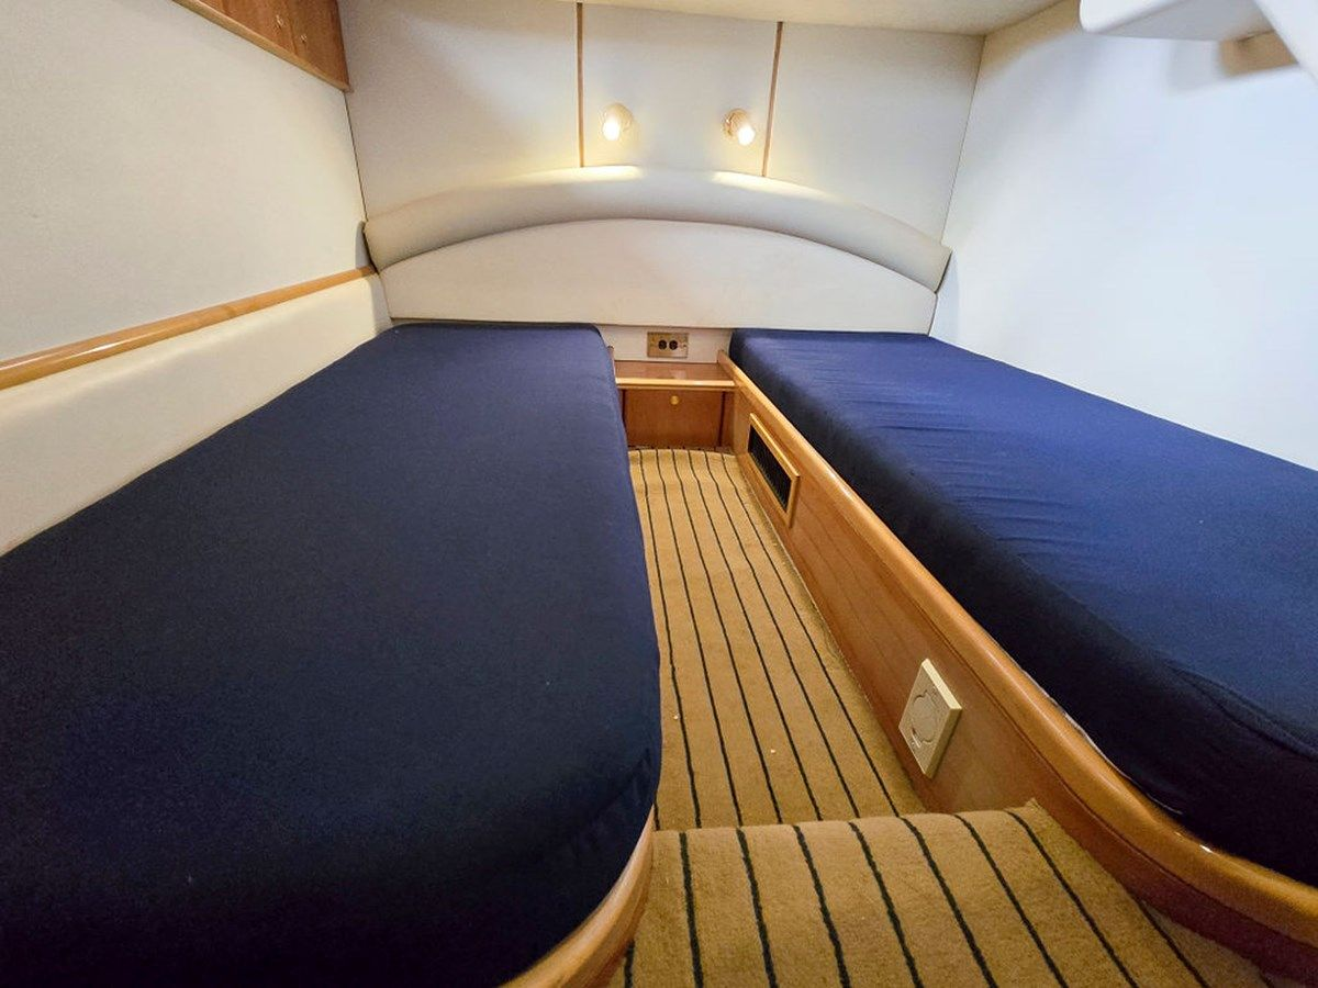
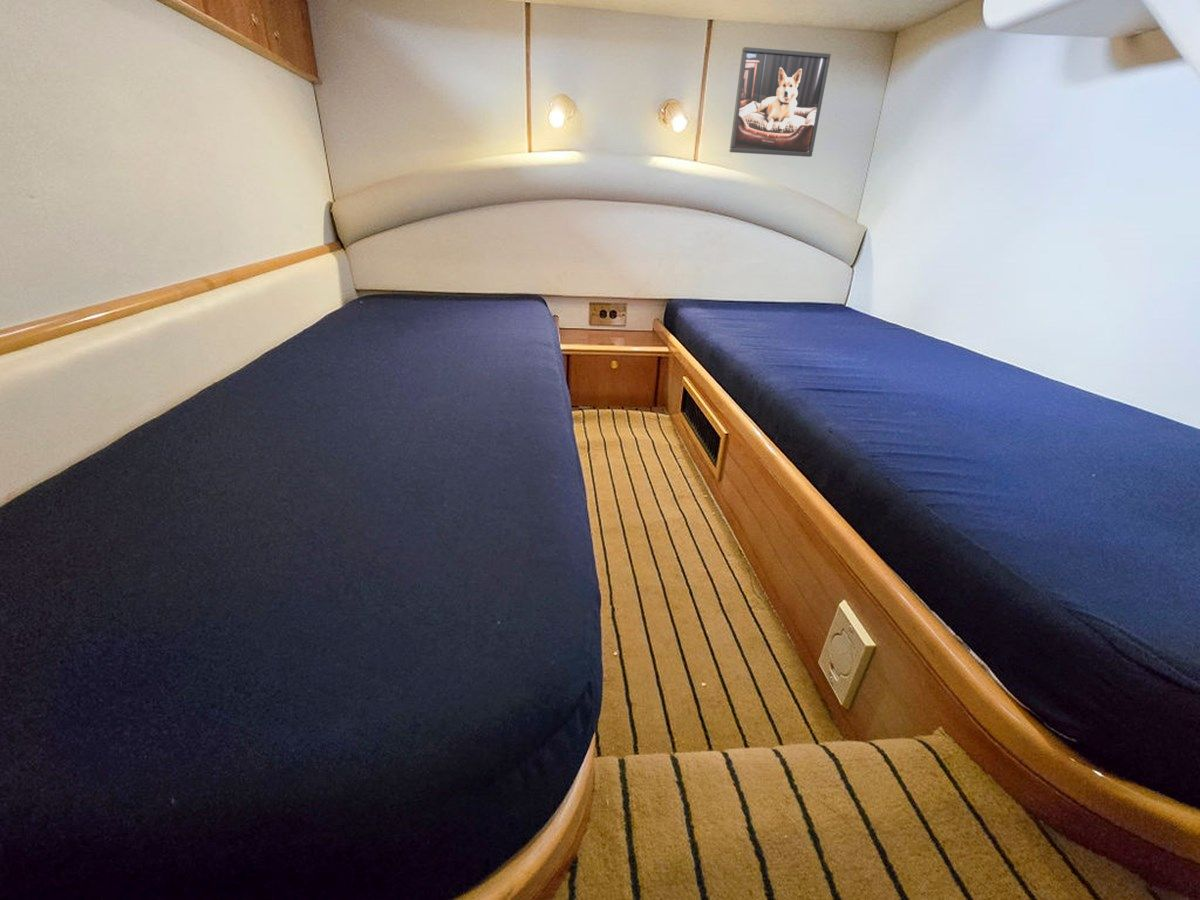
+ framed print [729,46,832,158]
